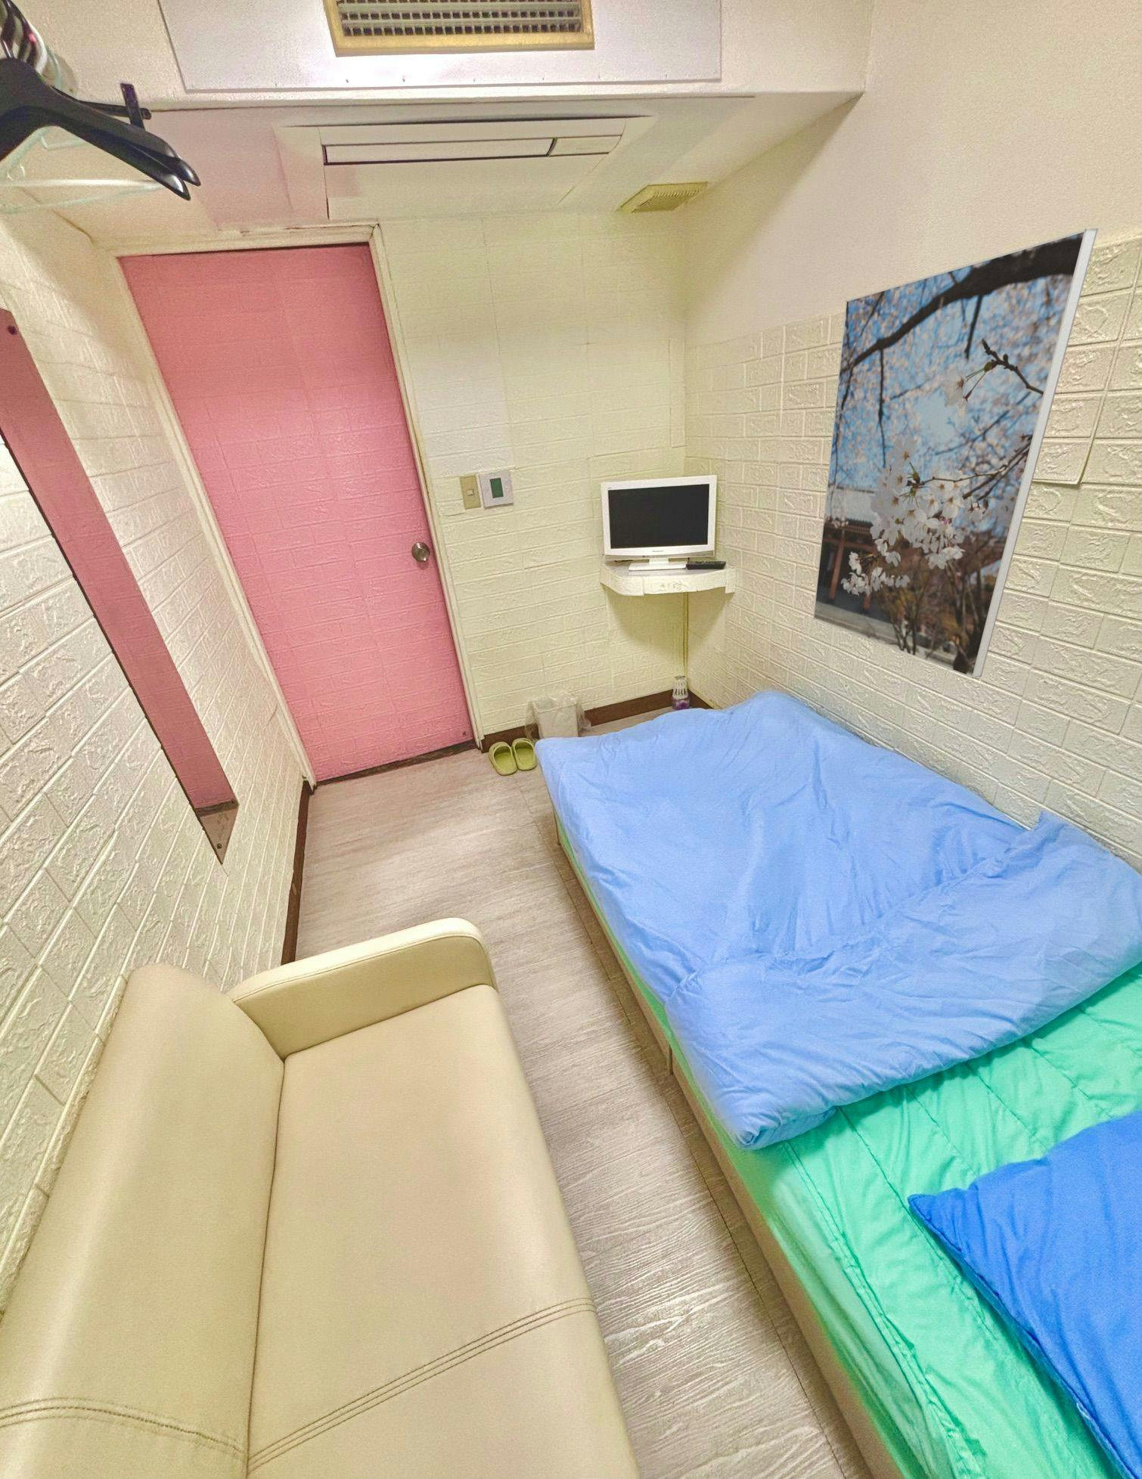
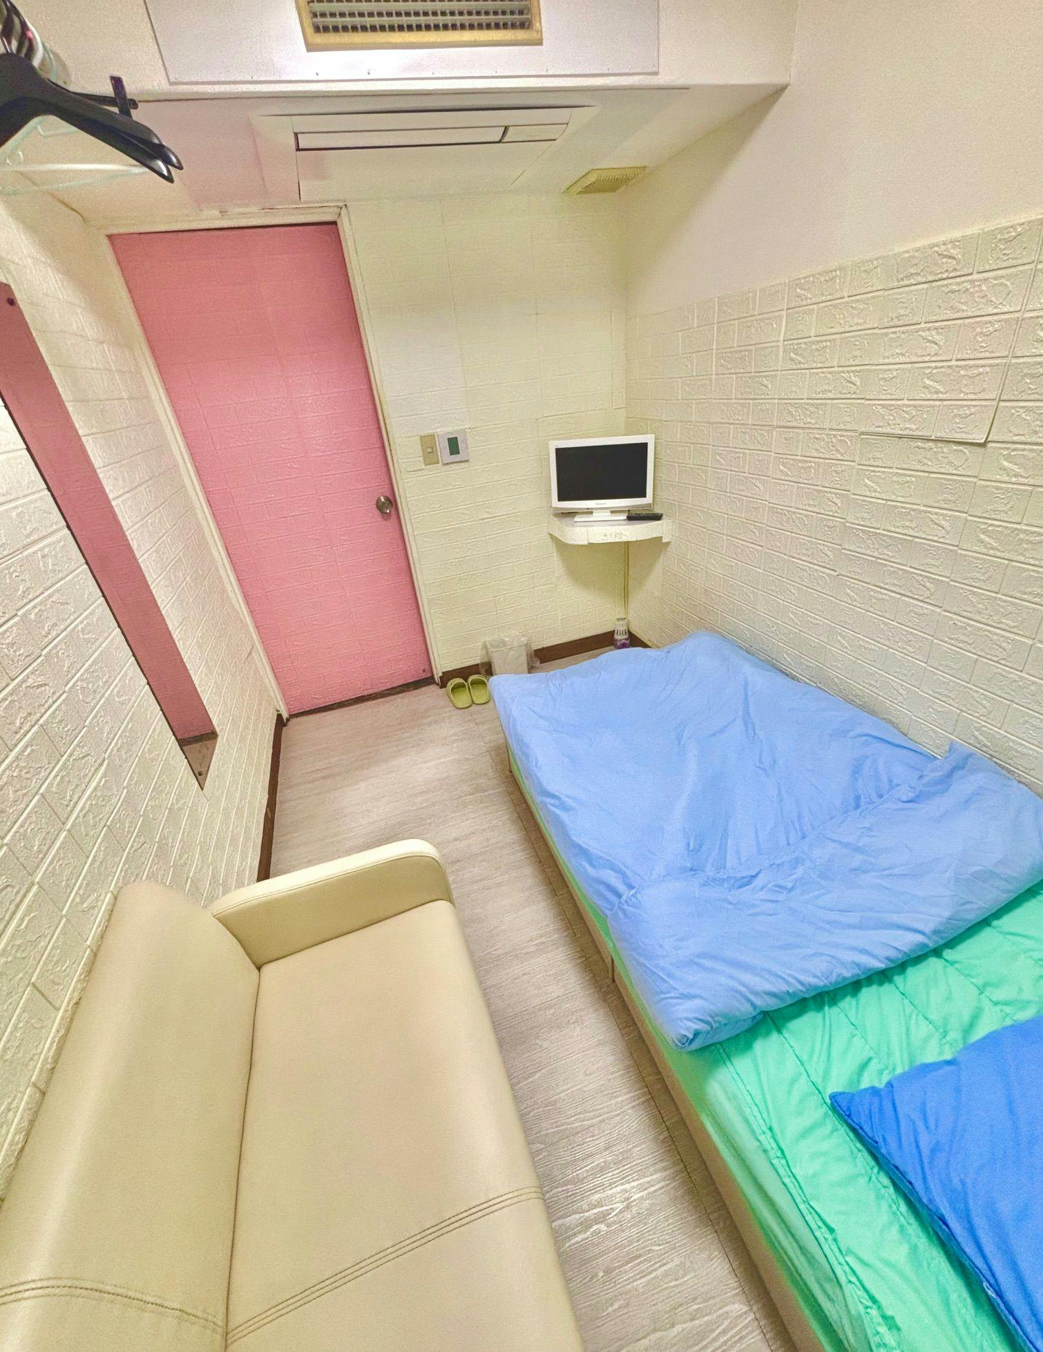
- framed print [812,228,1099,679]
